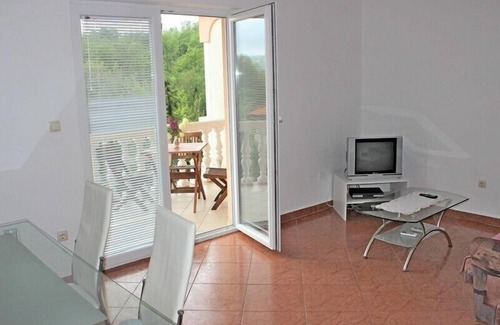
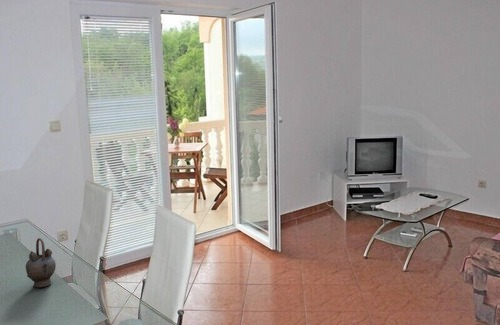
+ teapot [25,237,57,288]
